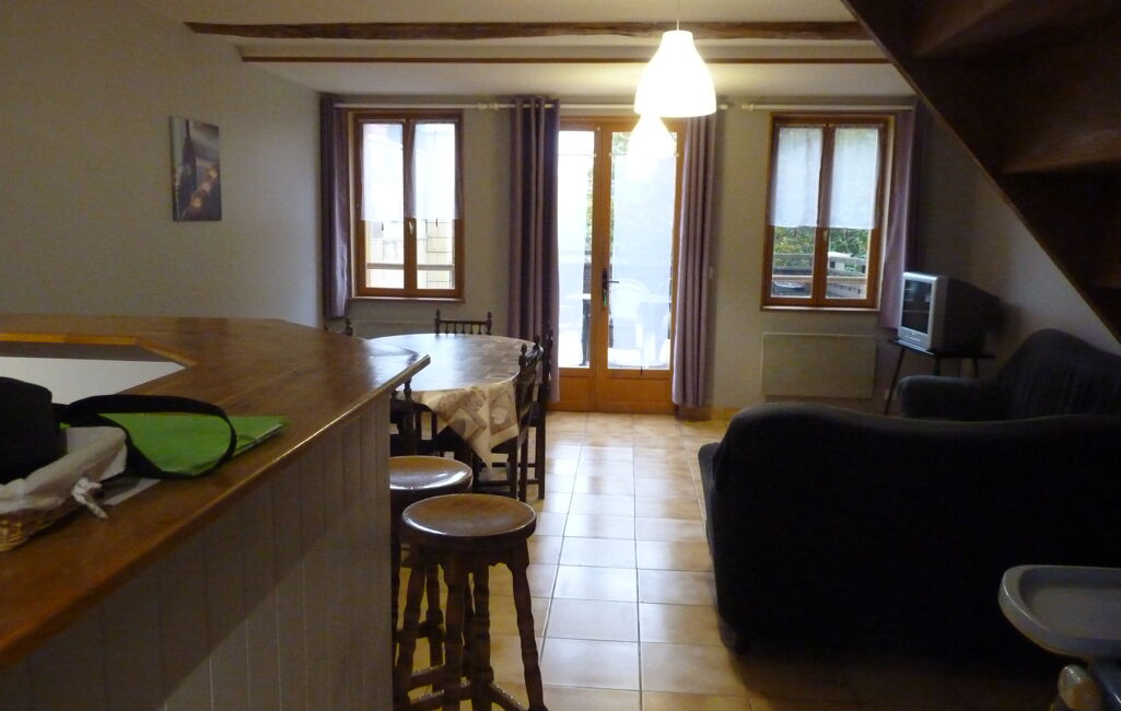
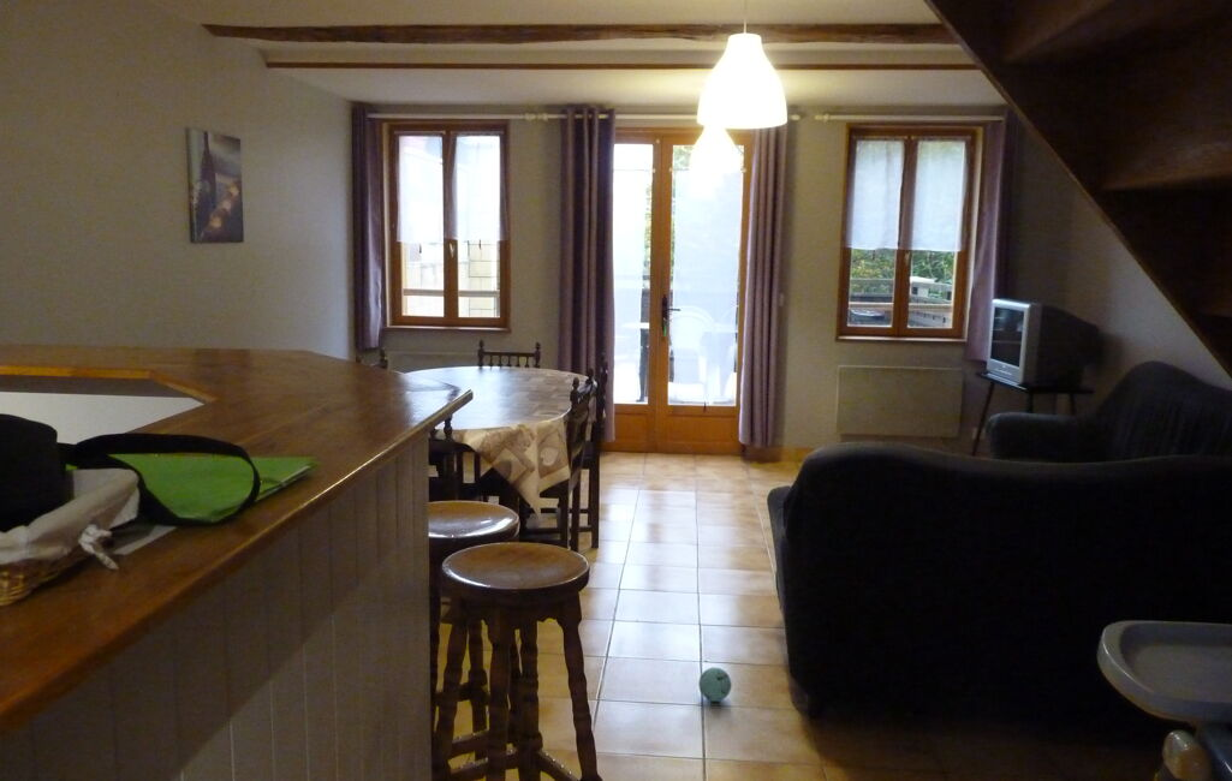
+ ball [697,667,733,703]
